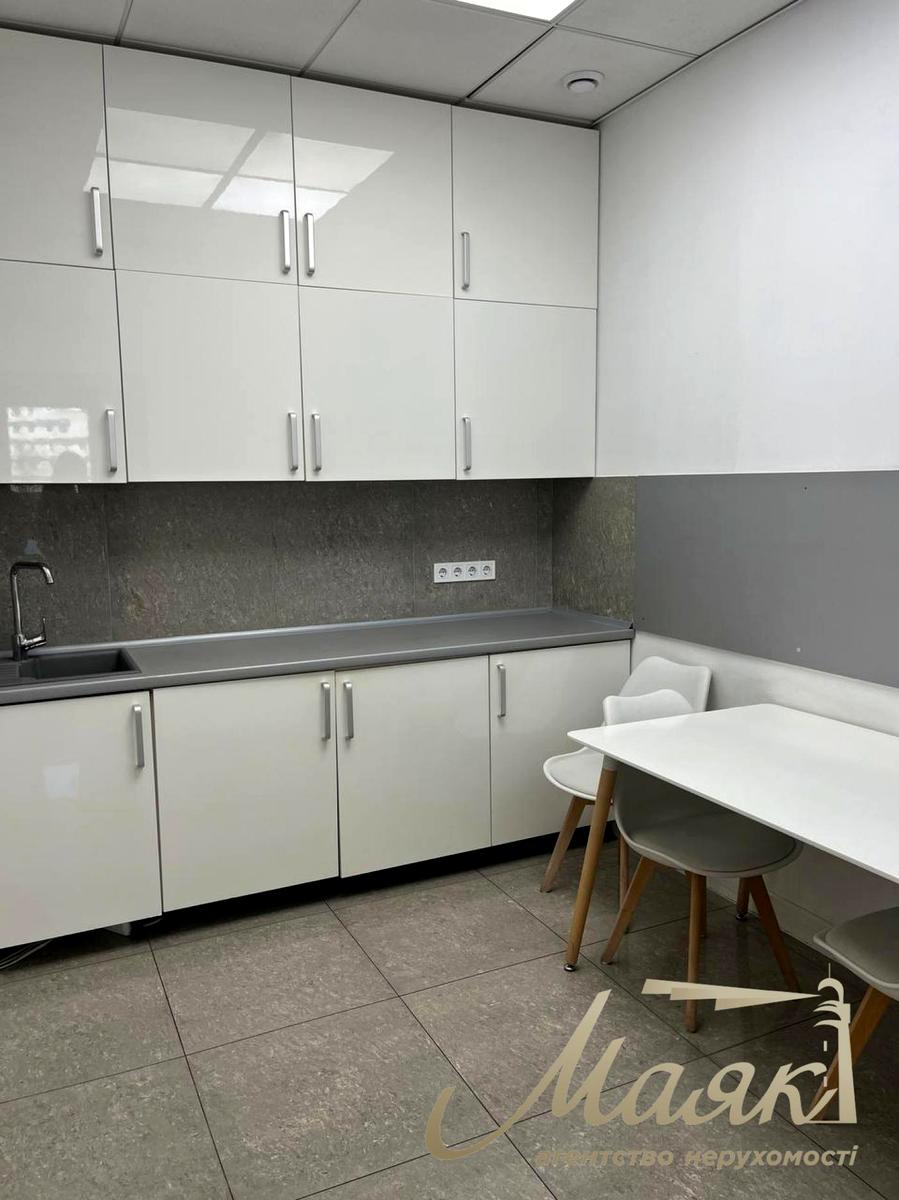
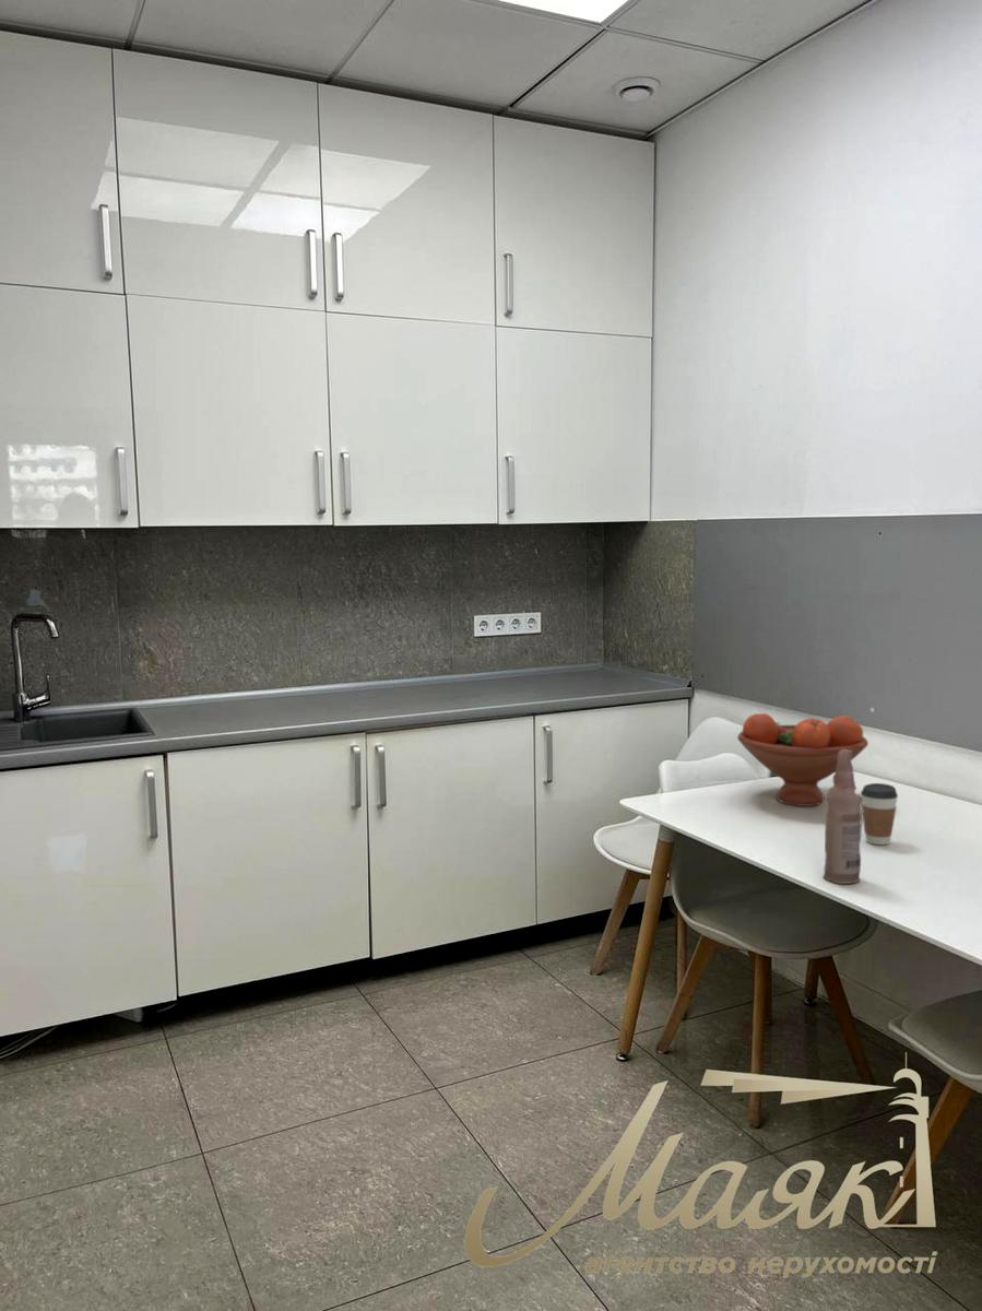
+ bottle [821,749,863,885]
+ fruit bowl [736,712,869,807]
+ coffee cup [860,782,899,846]
